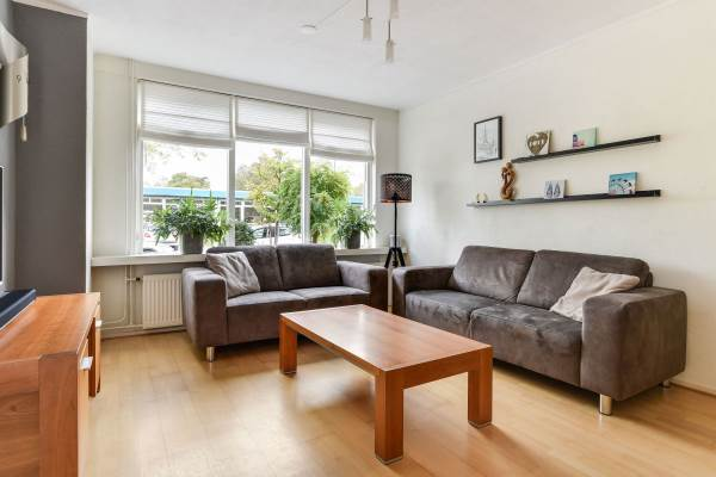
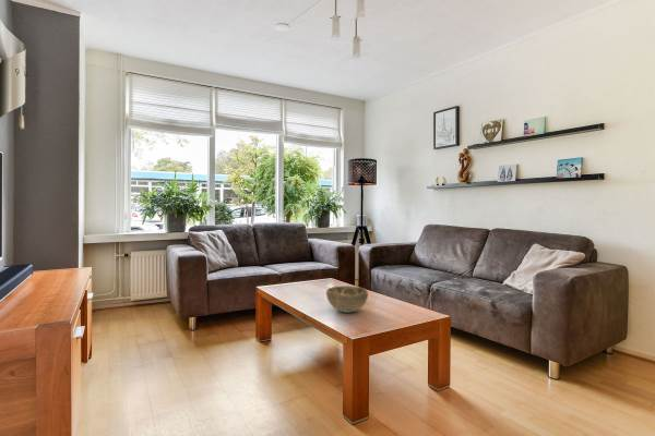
+ decorative bowl [325,284,369,314]
